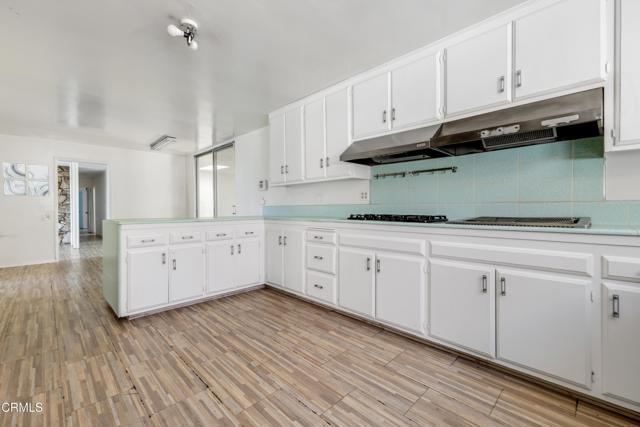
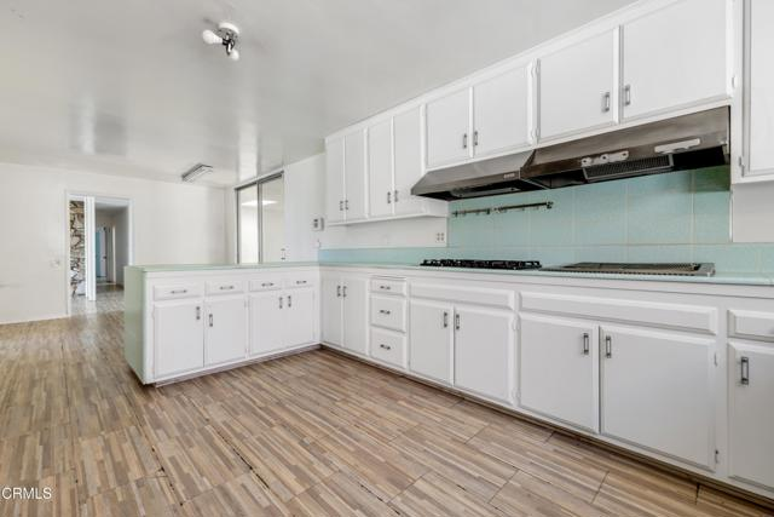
- wall art [2,161,51,198]
